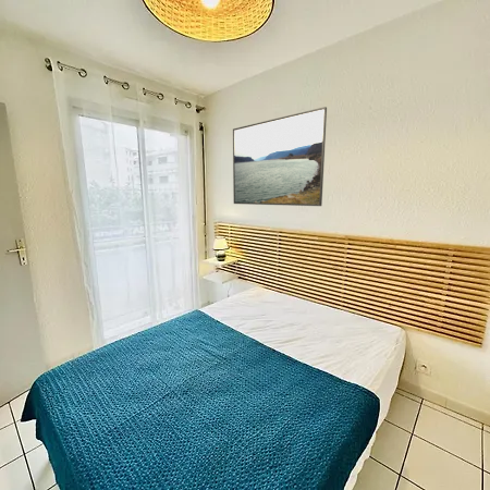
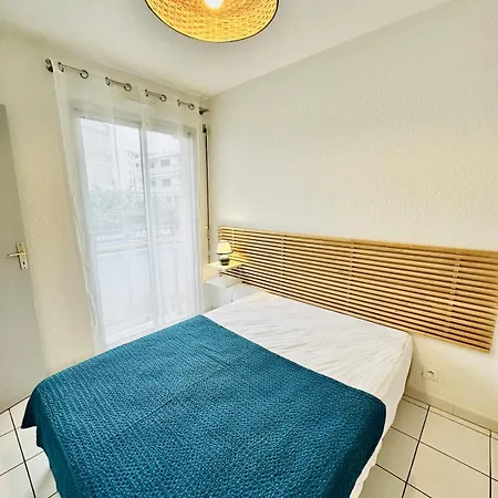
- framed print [232,106,328,207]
